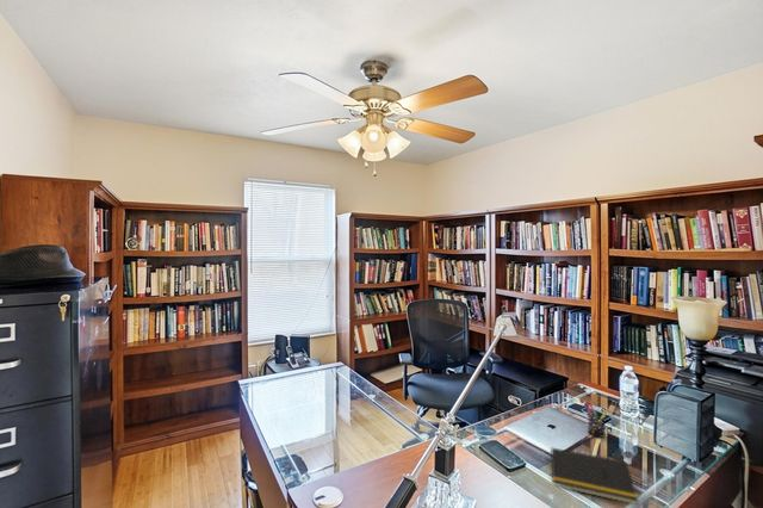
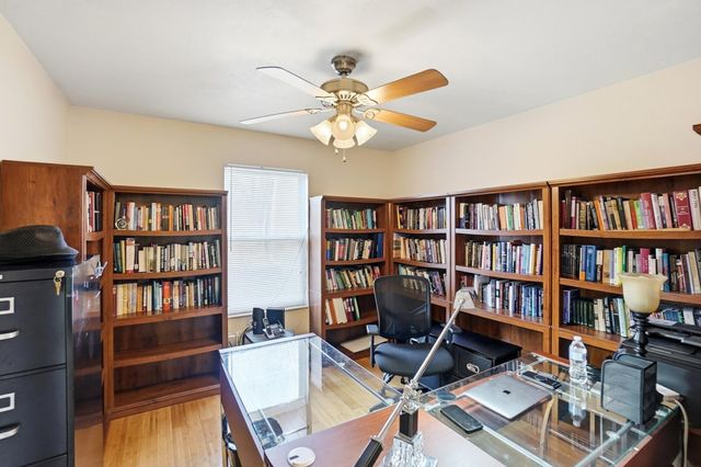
- notepad [548,446,640,506]
- pen holder [583,401,609,439]
